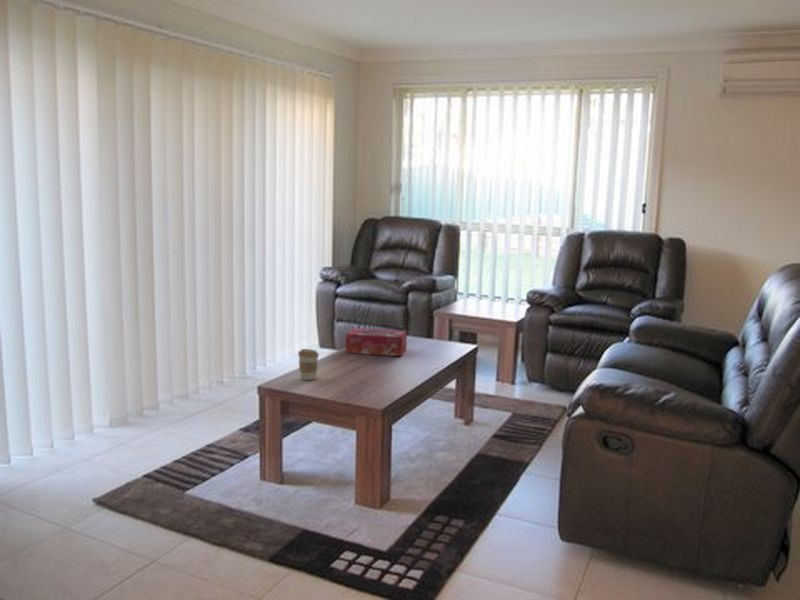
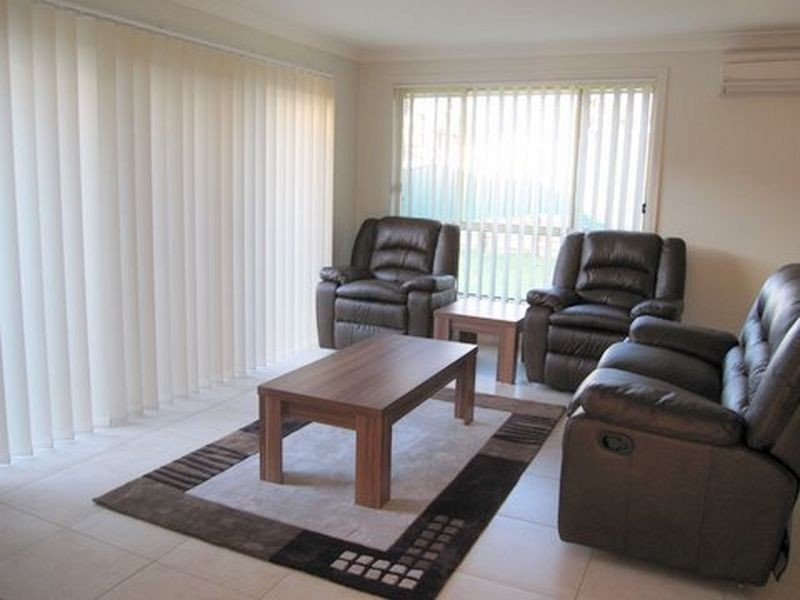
- coffee cup [297,348,320,381]
- tissue box [345,327,408,357]
